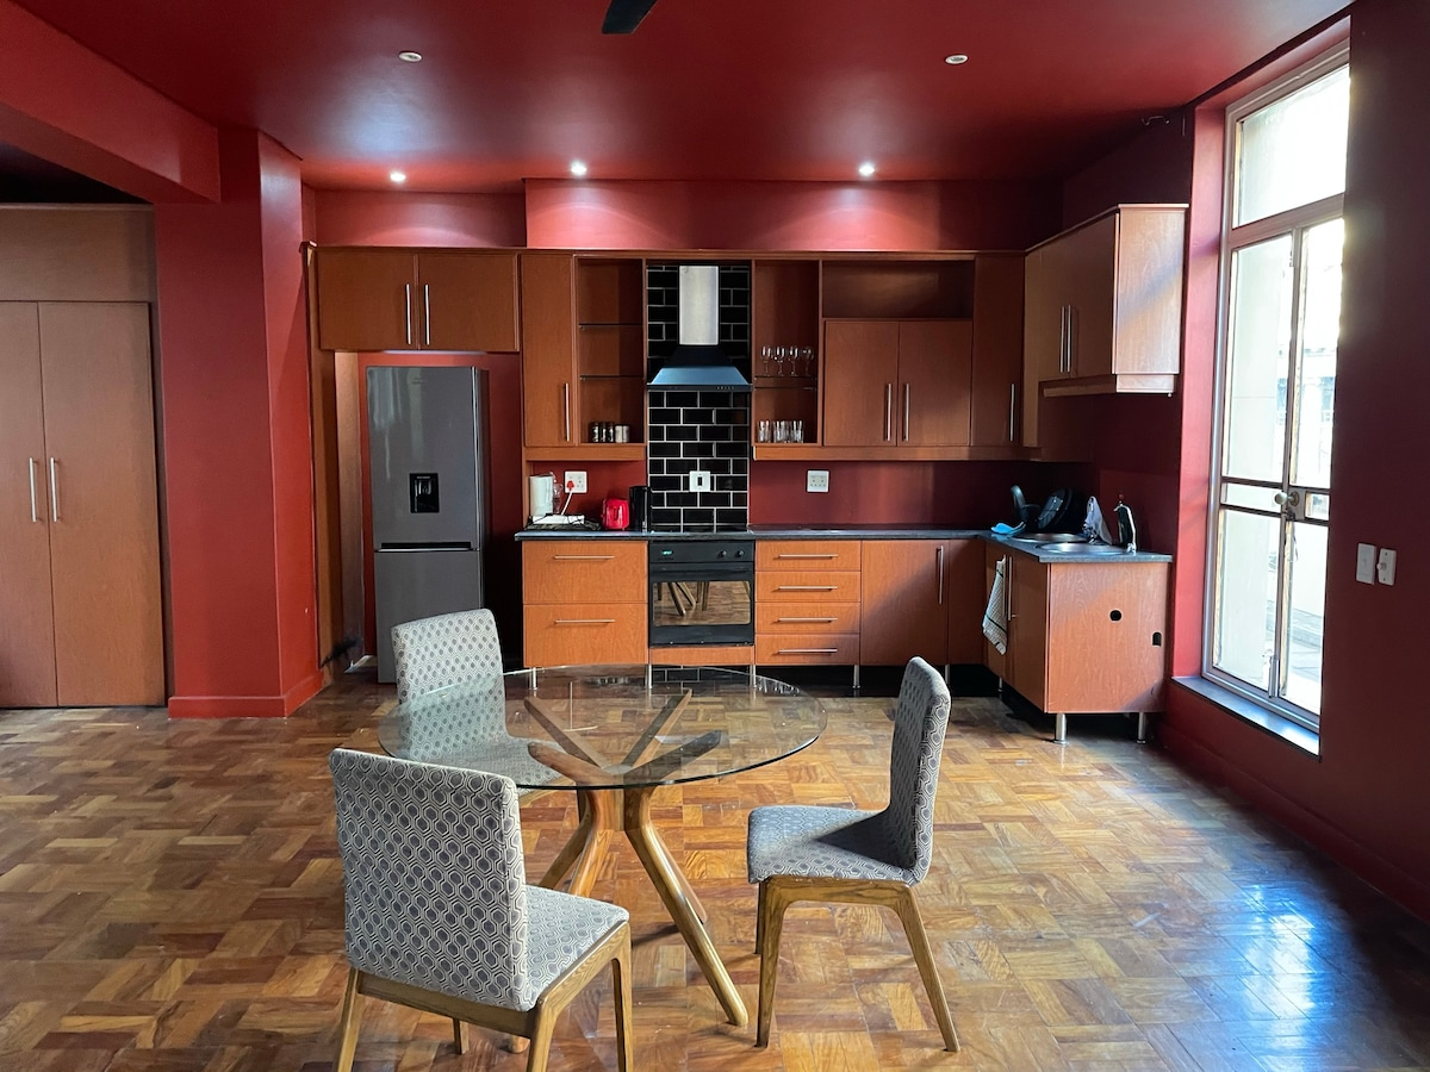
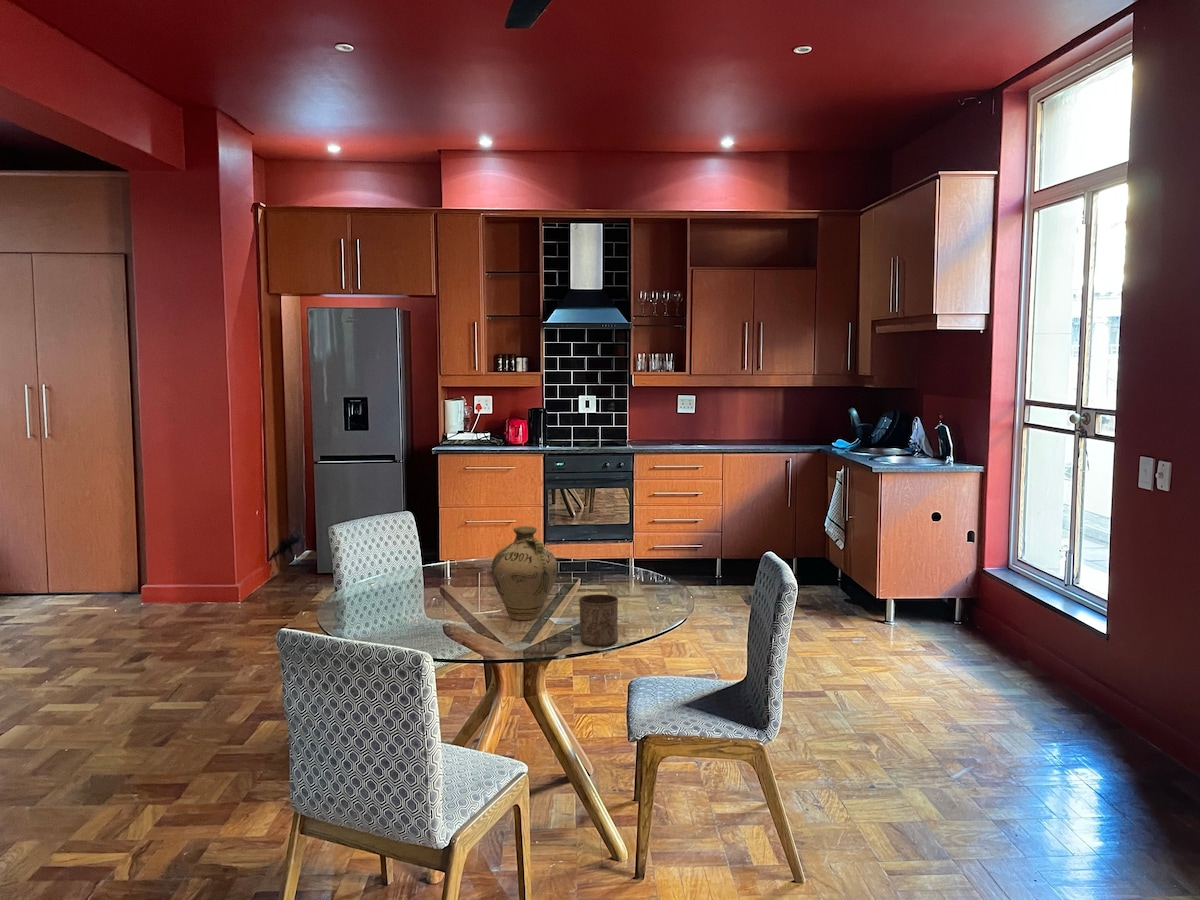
+ cup [578,593,619,647]
+ jug [491,525,558,621]
